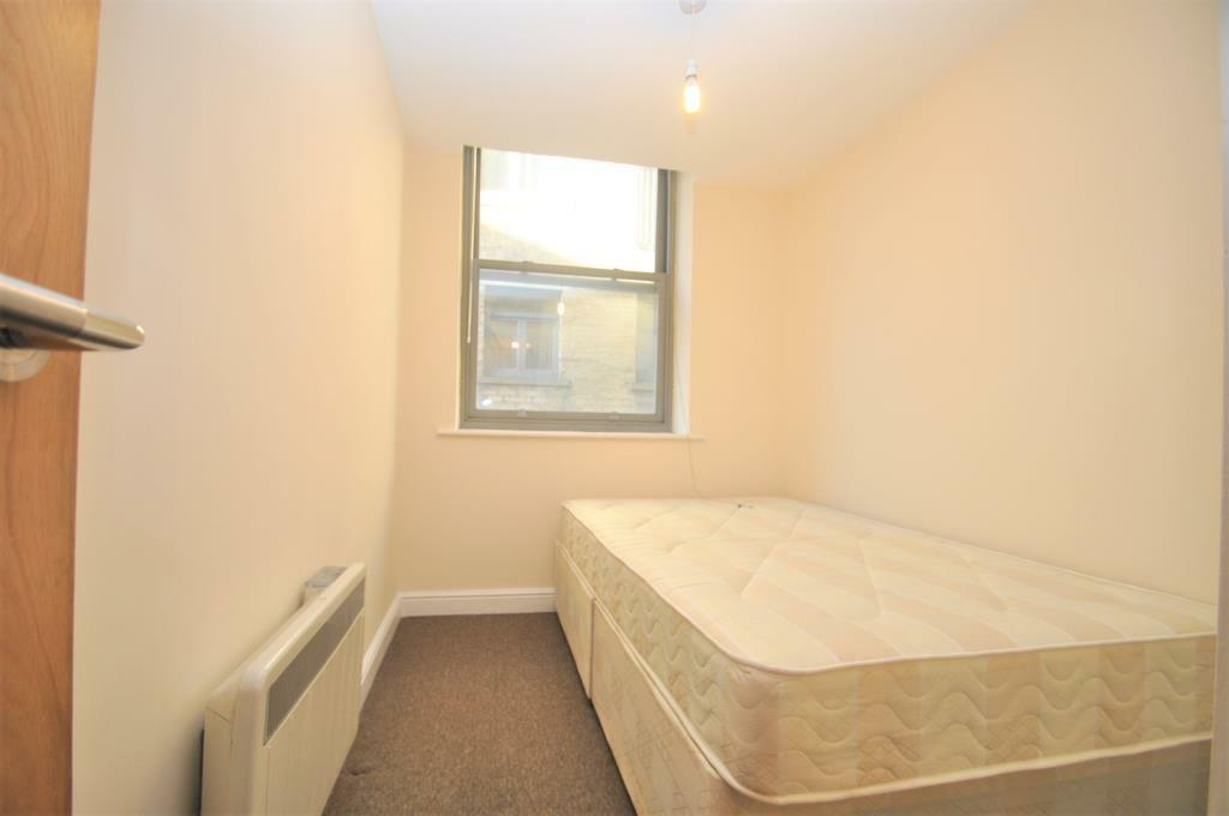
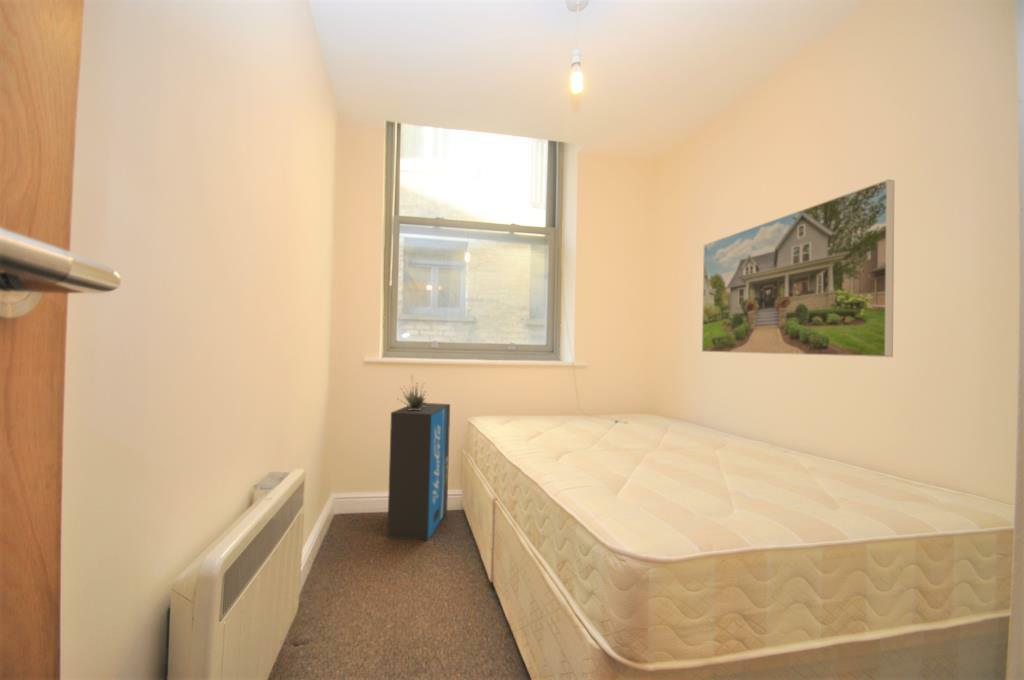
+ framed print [701,178,895,358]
+ succulent plant [398,374,428,410]
+ air purifier [386,402,451,542]
